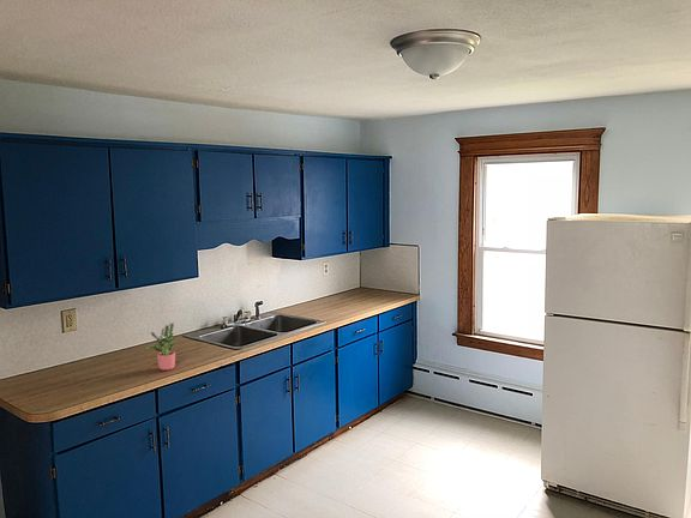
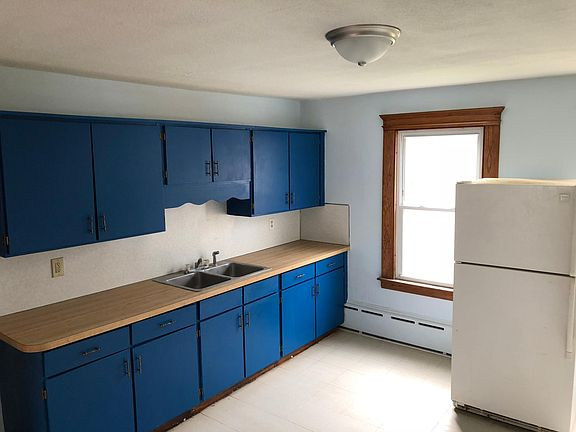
- potted plant [143,321,176,372]
